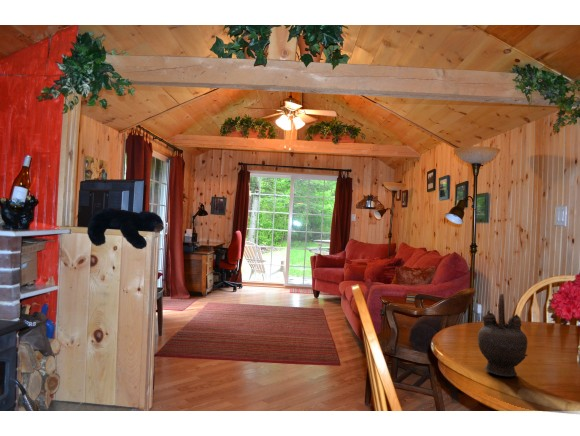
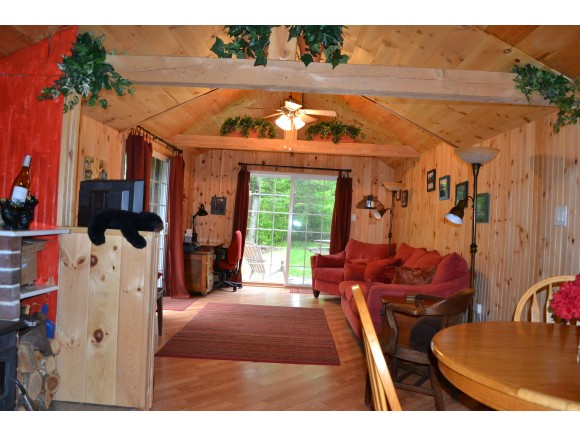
- teapot [477,293,529,378]
